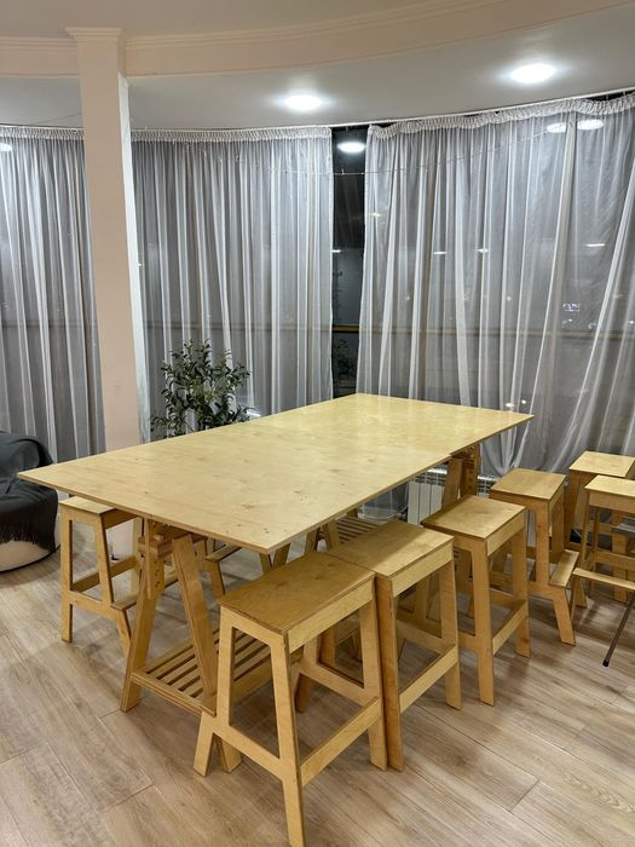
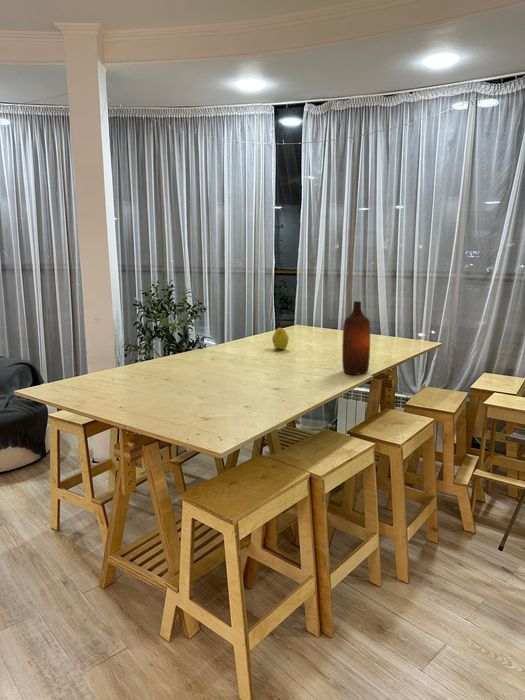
+ fruit [271,327,290,350]
+ bottle [341,300,371,376]
